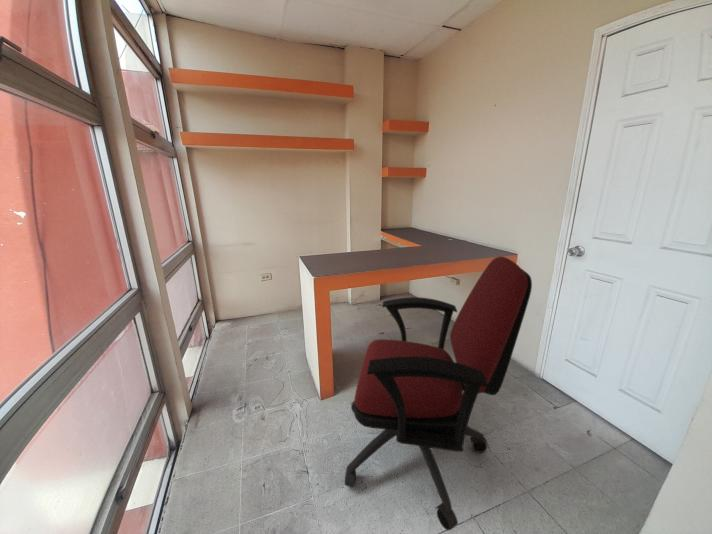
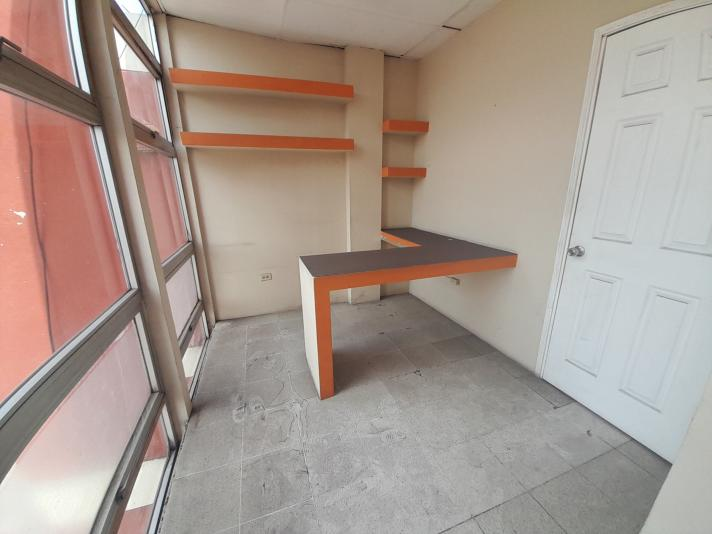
- office chair [344,256,533,531]
